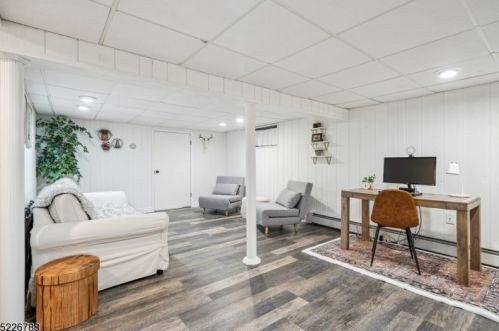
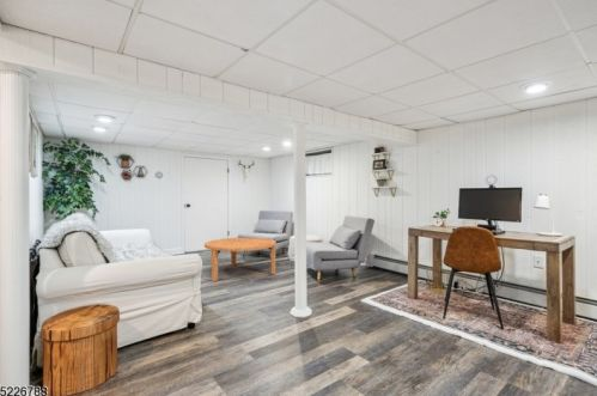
+ coffee table [203,237,278,282]
